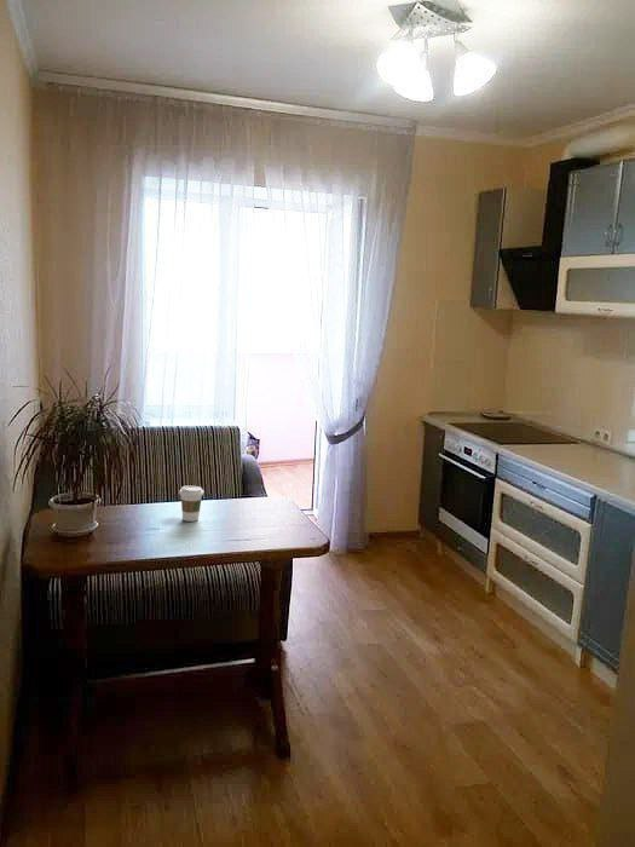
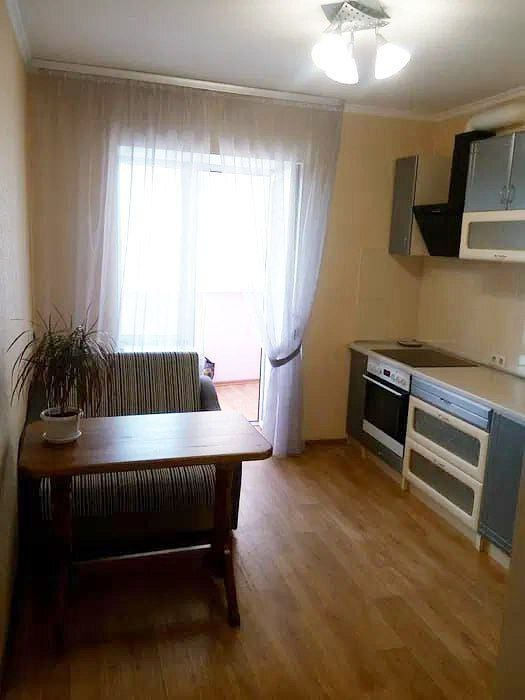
- coffee cup [178,485,204,523]
